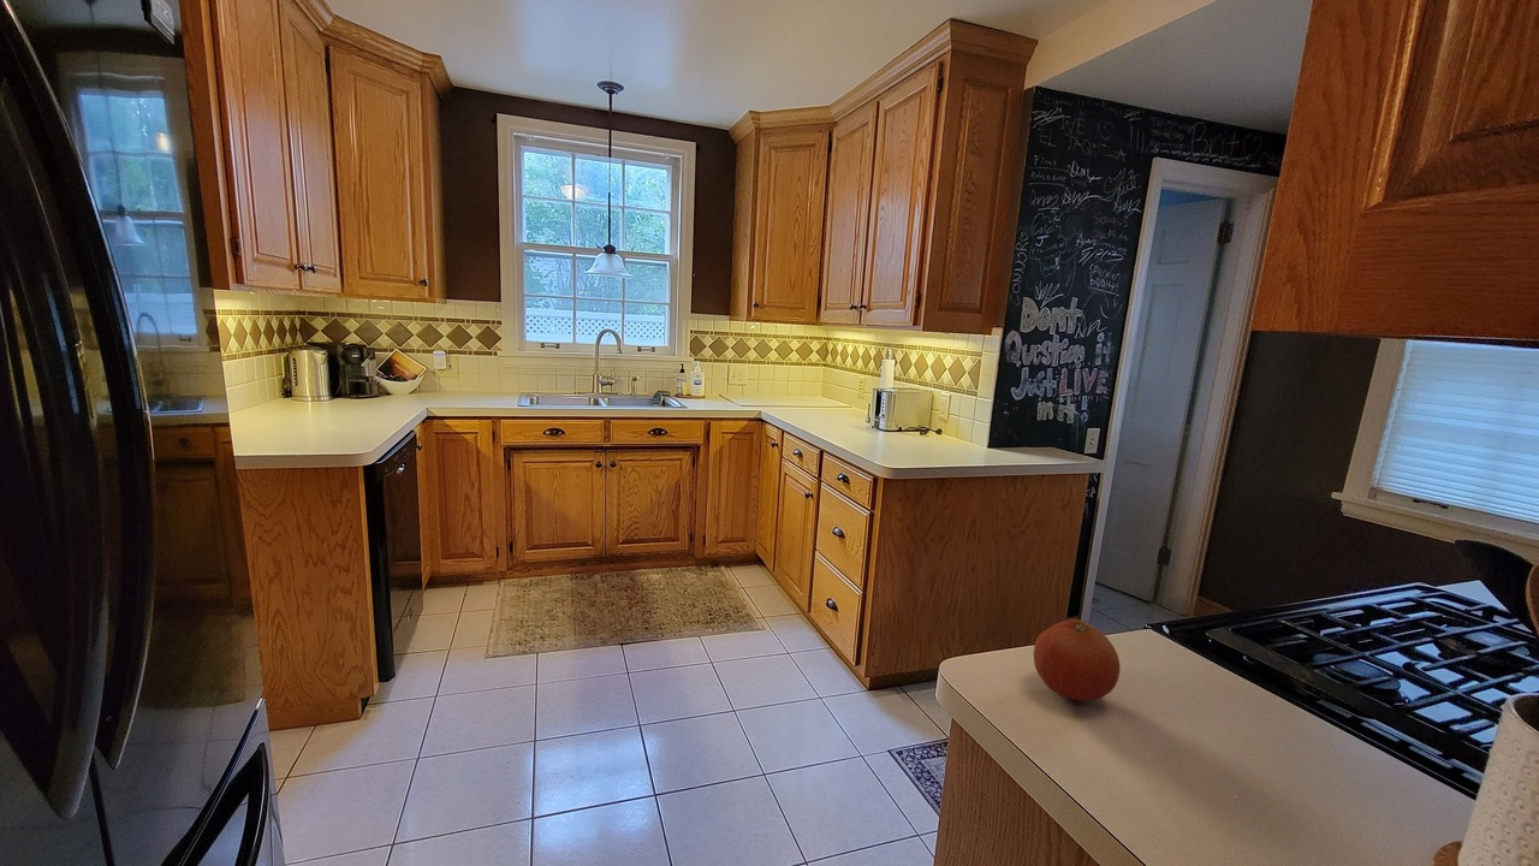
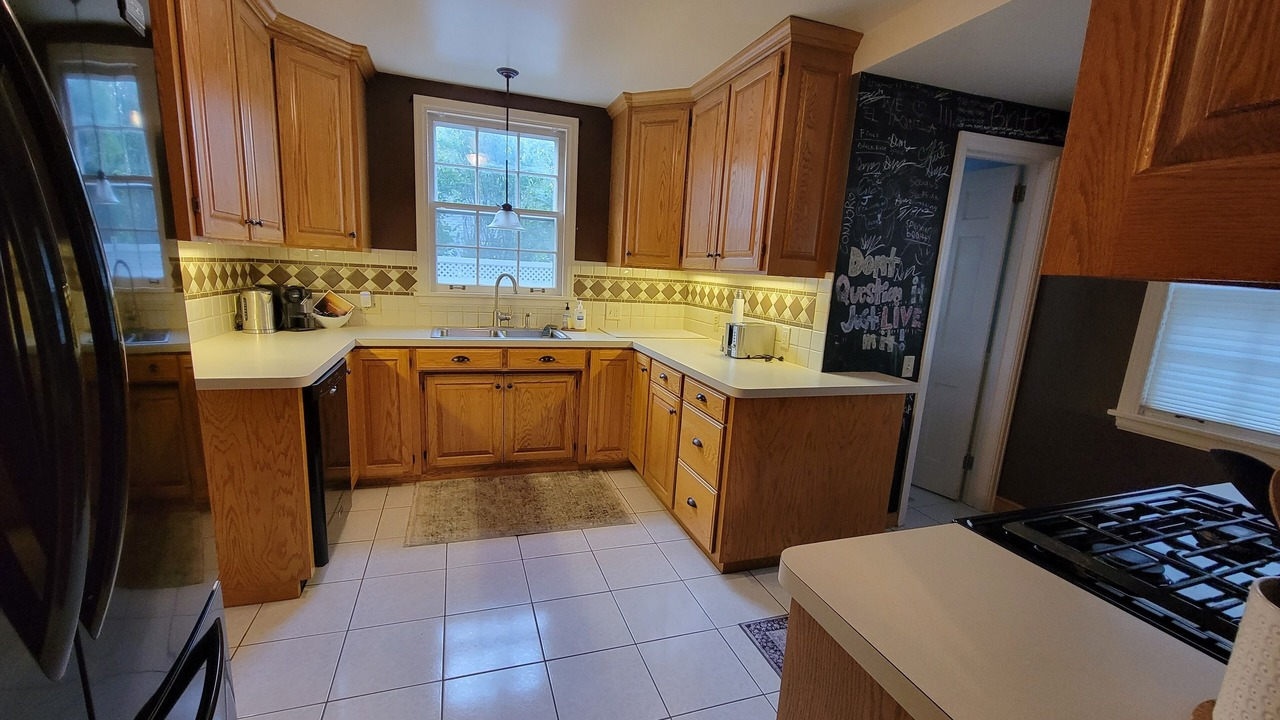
- fruit [1033,618,1121,702]
